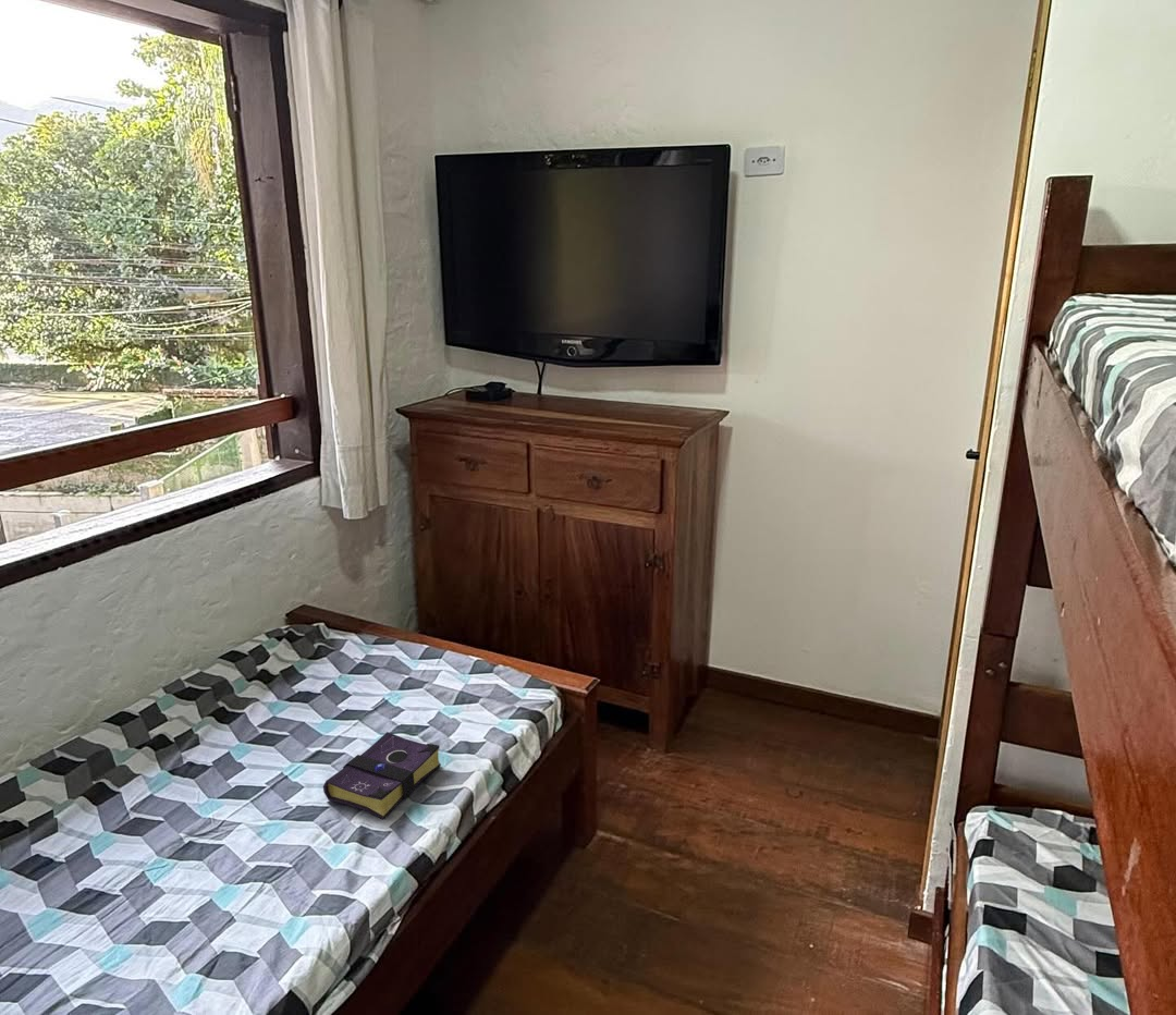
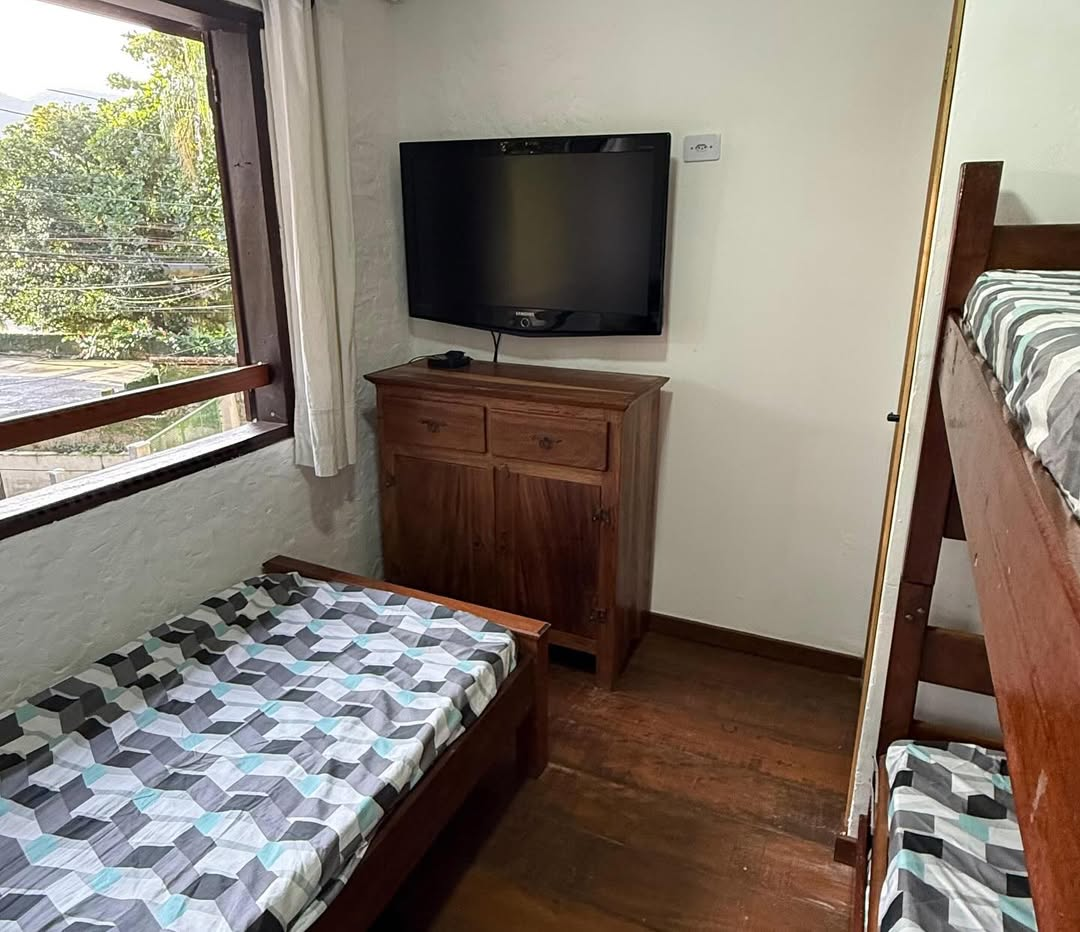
- book [322,731,442,820]
